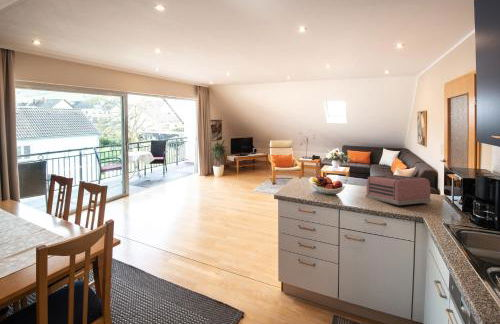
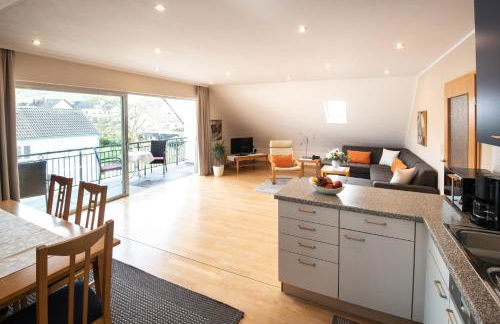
- toaster [365,174,432,206]
